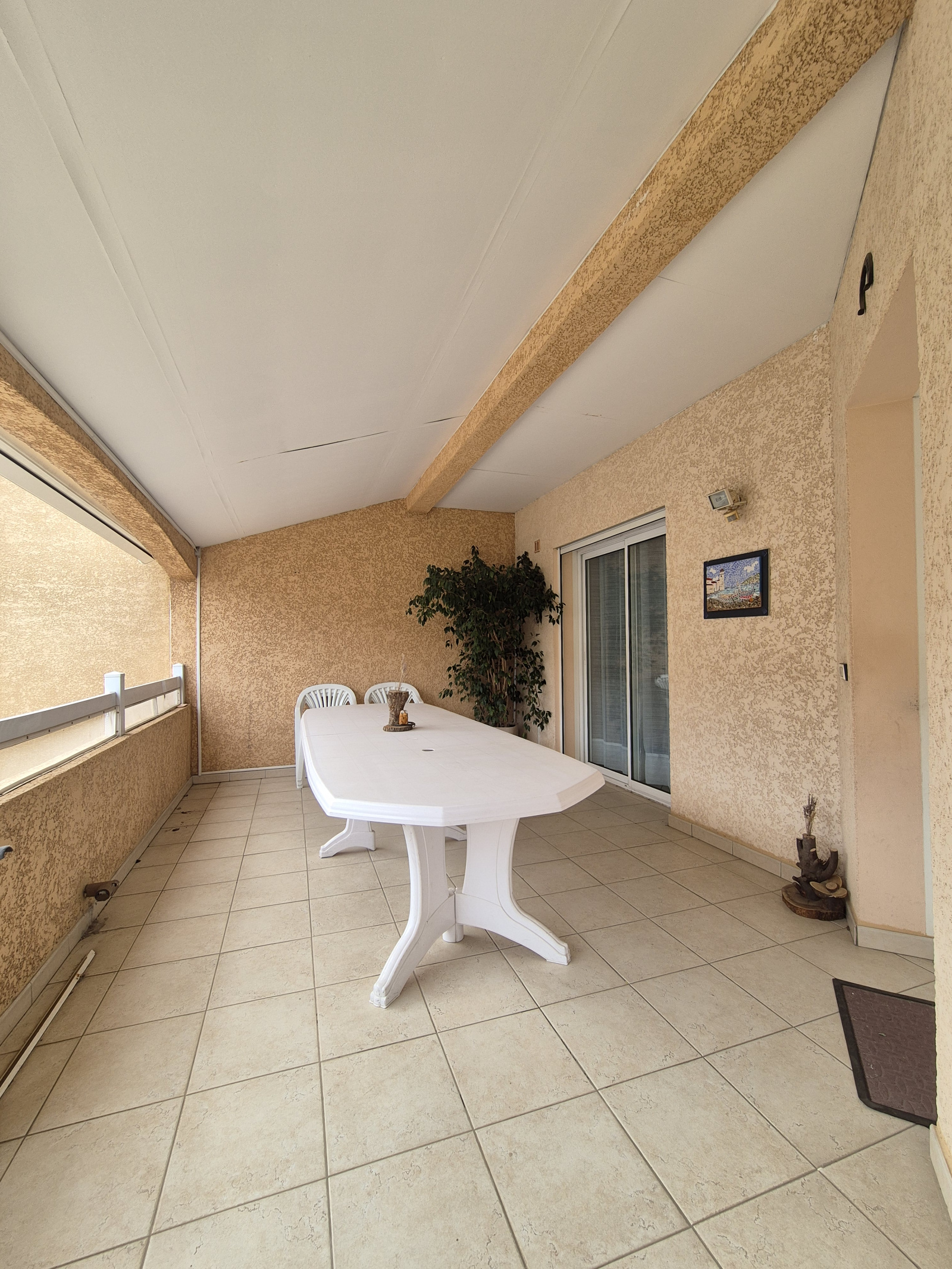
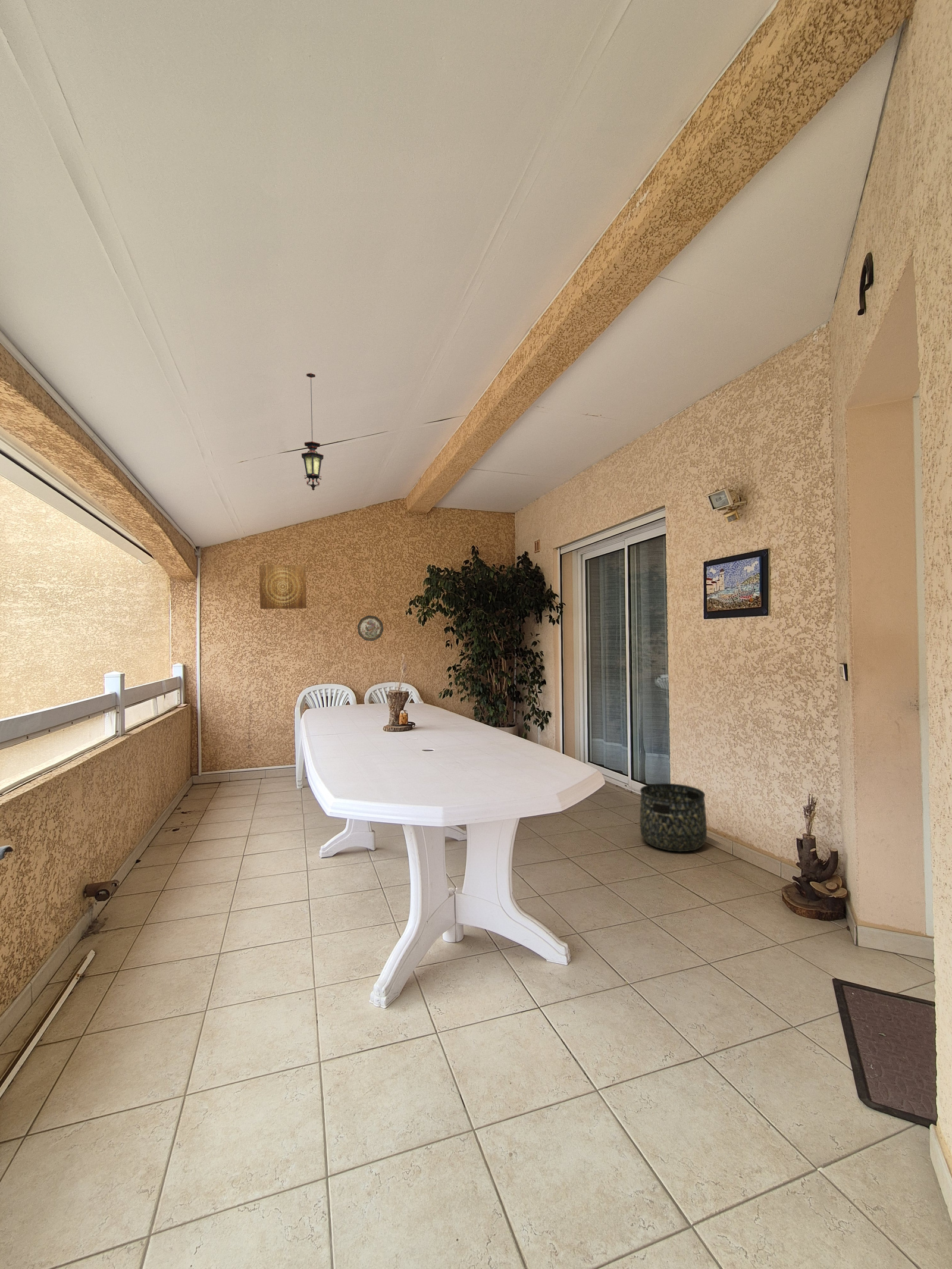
+ basket [640,783,707,852]
+ decorative plate [357,615,384,641]
+ wall art [259,565,307,609]
+ hanging lantern [301,372,324,491]
